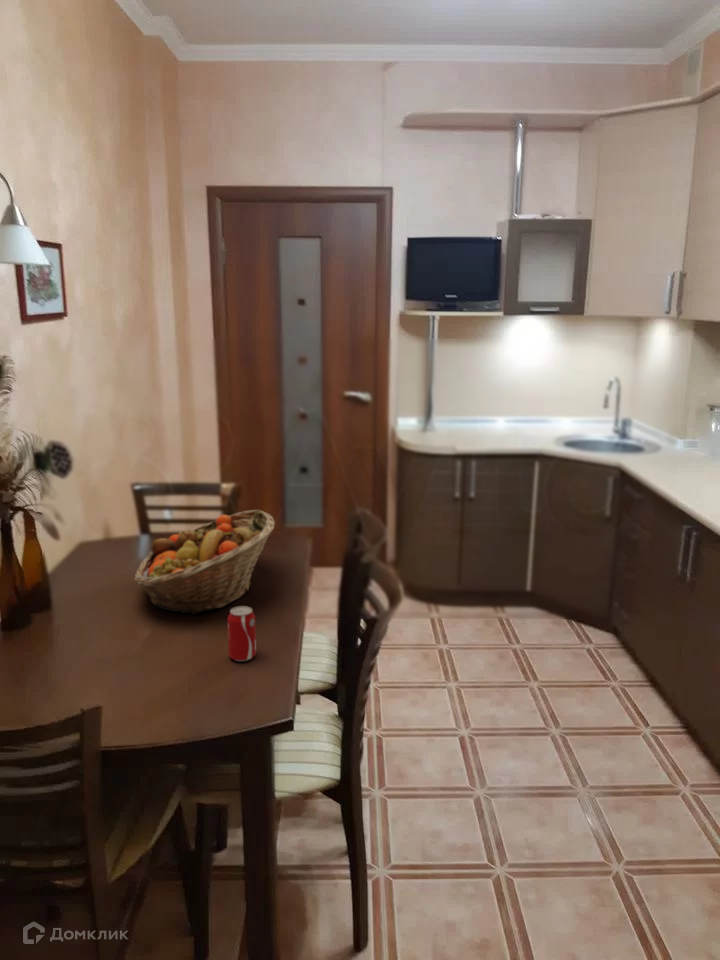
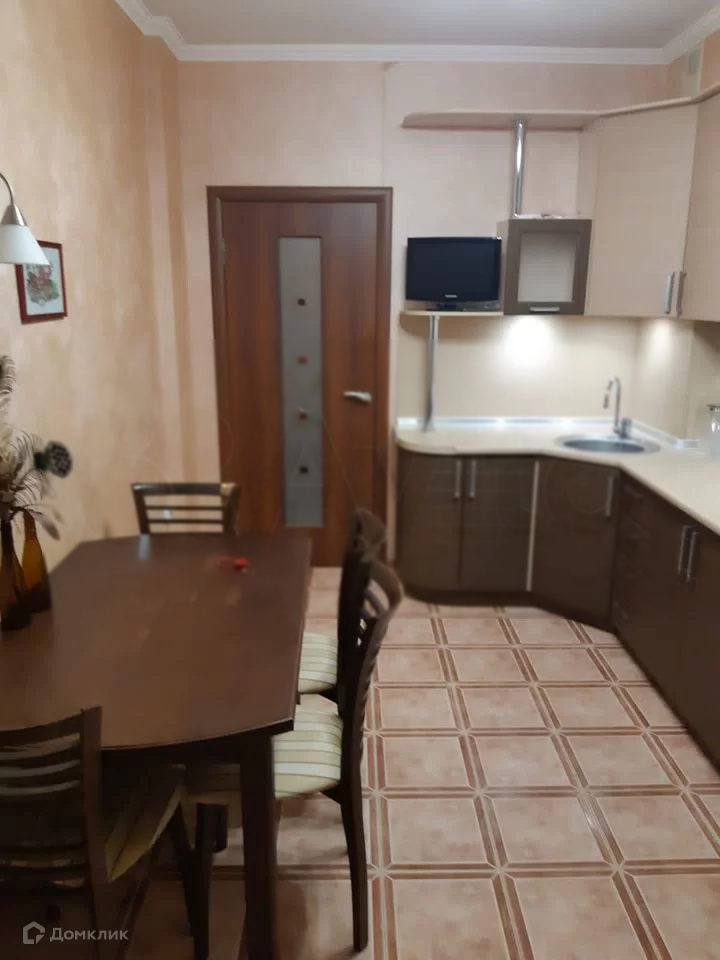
- beverage can [227,605,257,662]
- fruit basket [133,509,276,615]
